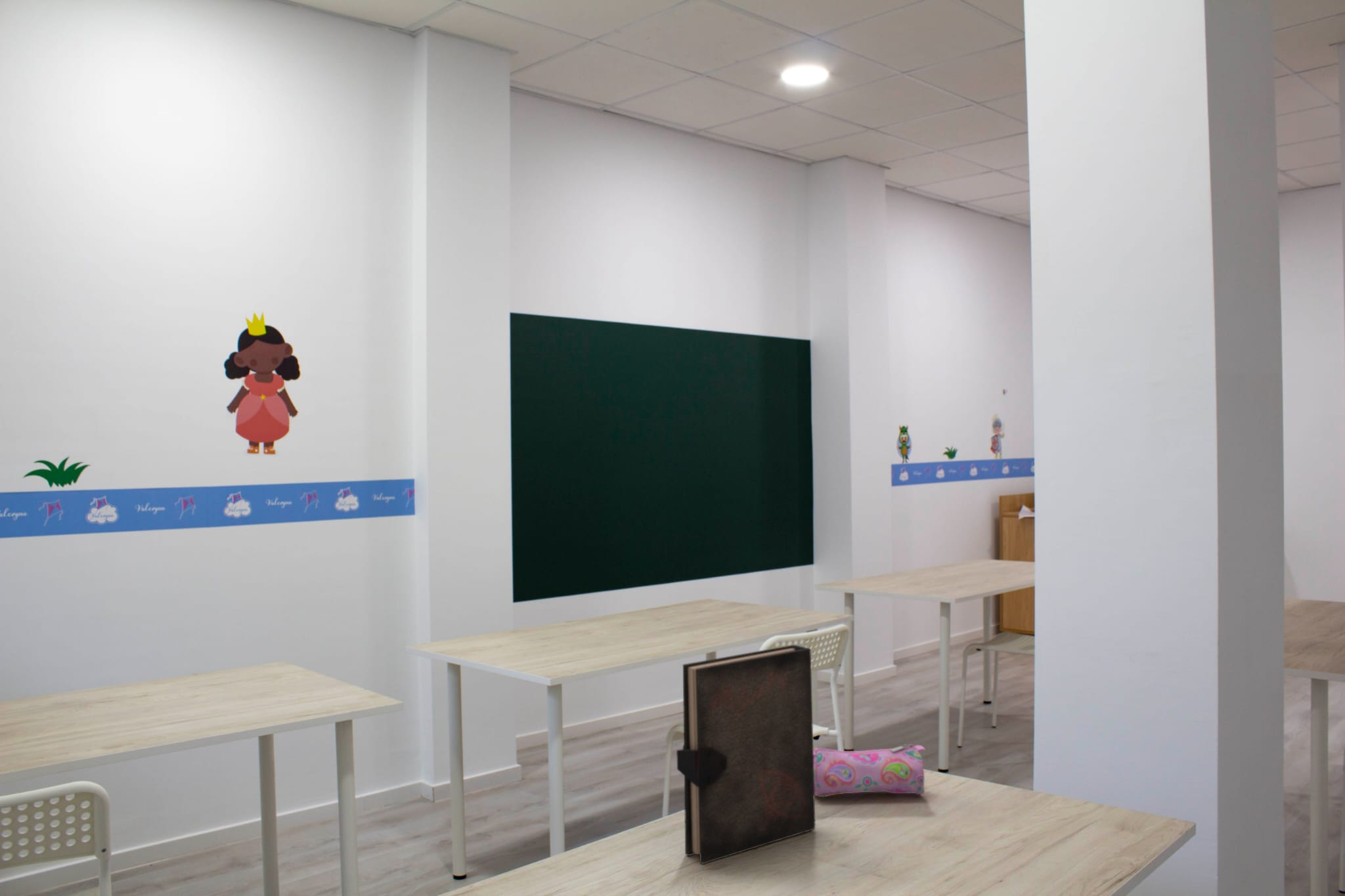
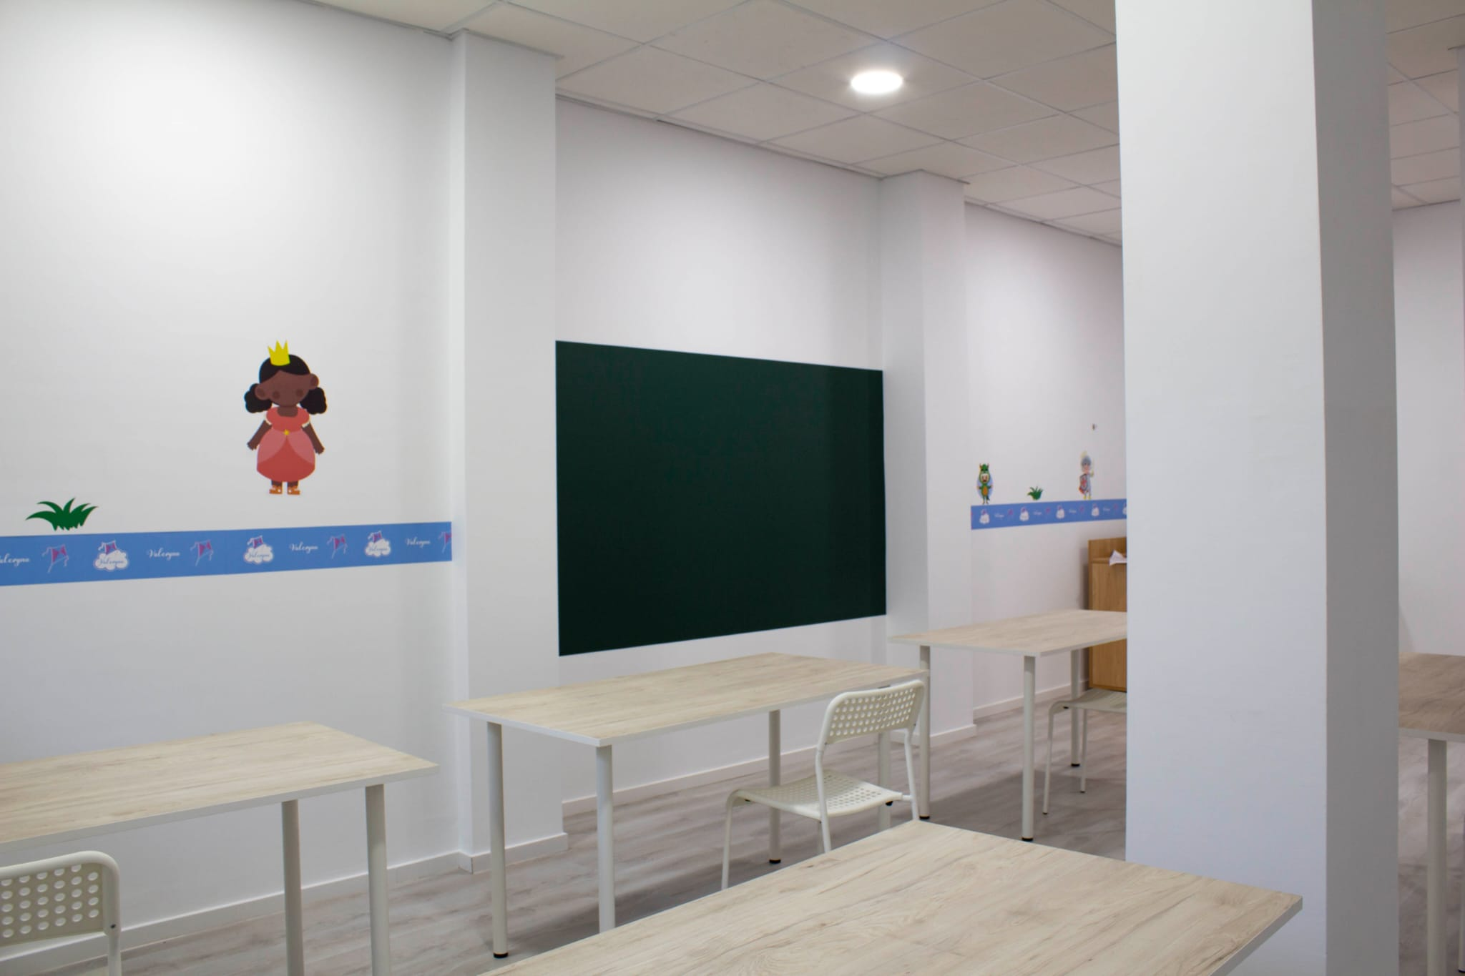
- pencil case [813,744,926,798]
- book [676,644,816,864]
